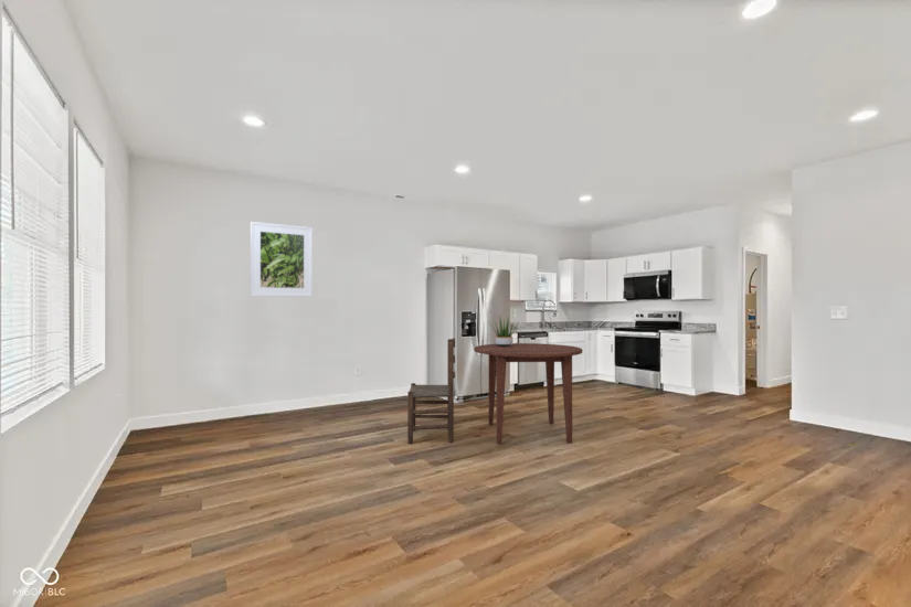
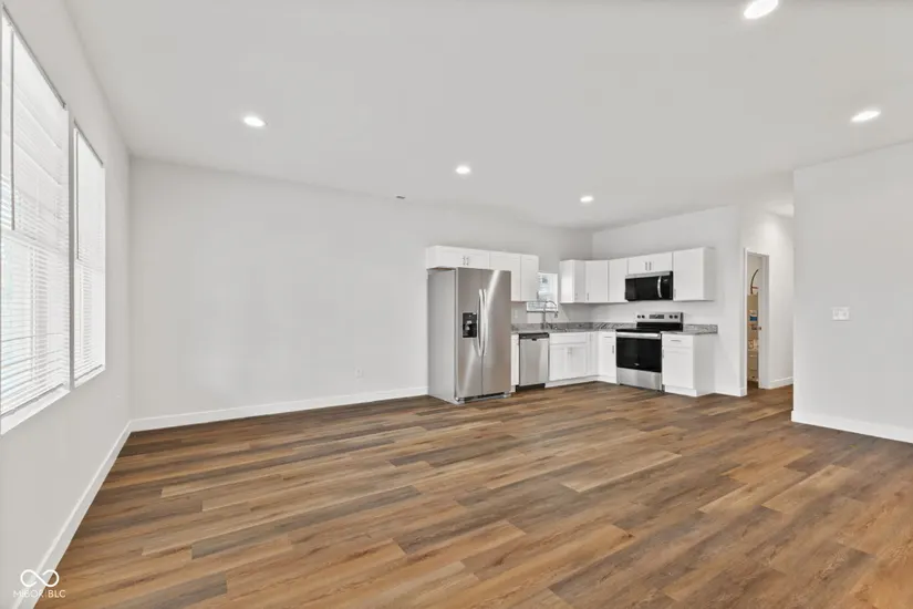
- potted plant [489,317,519,347]
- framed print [250,221,314,298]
- dining table [473,342,584,446]
- dining chair [406,337,456,445]
